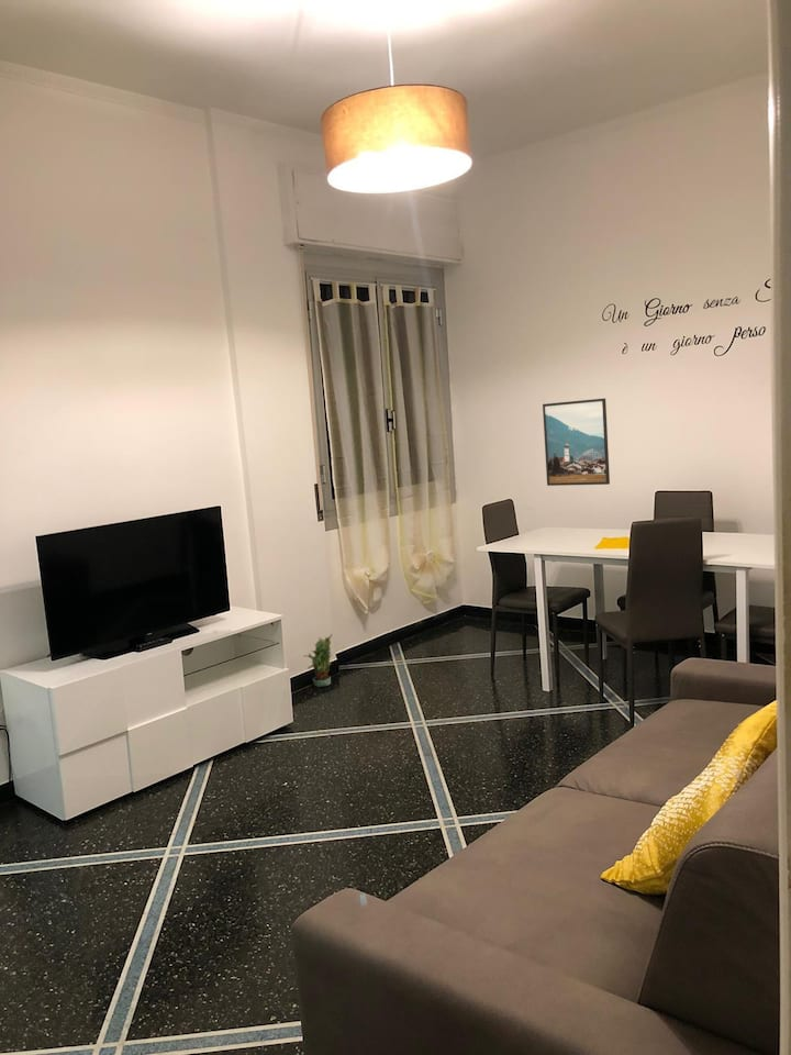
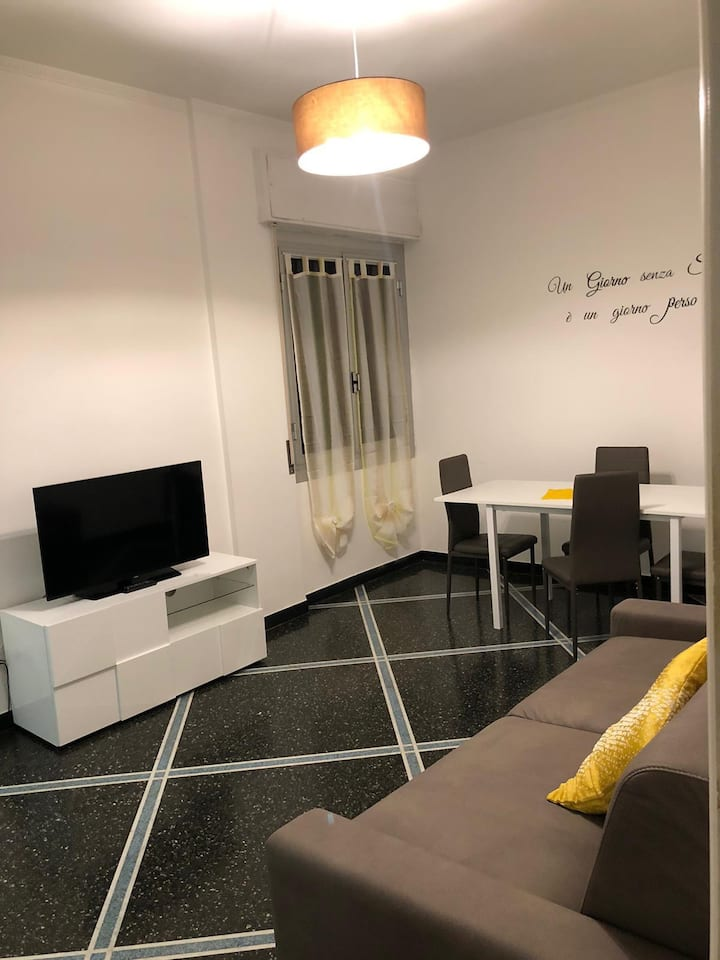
- potted plant [304,633,333,687]
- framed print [542,397,611,487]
